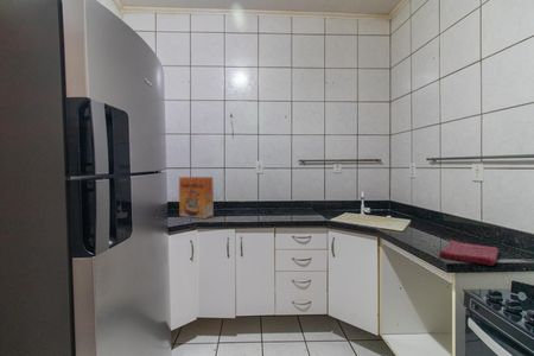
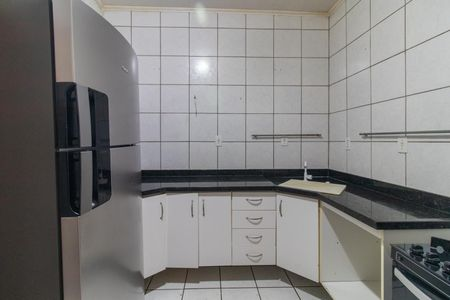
- dish towel [438,240,500,267]
- cereal box [178,176,215,220]
